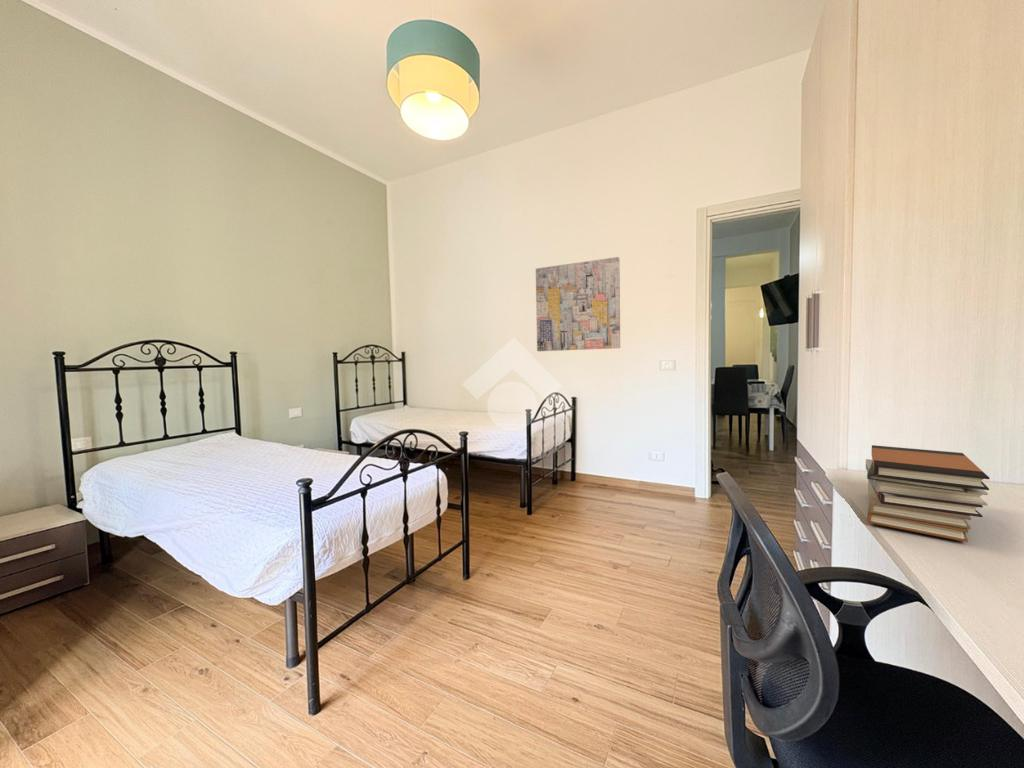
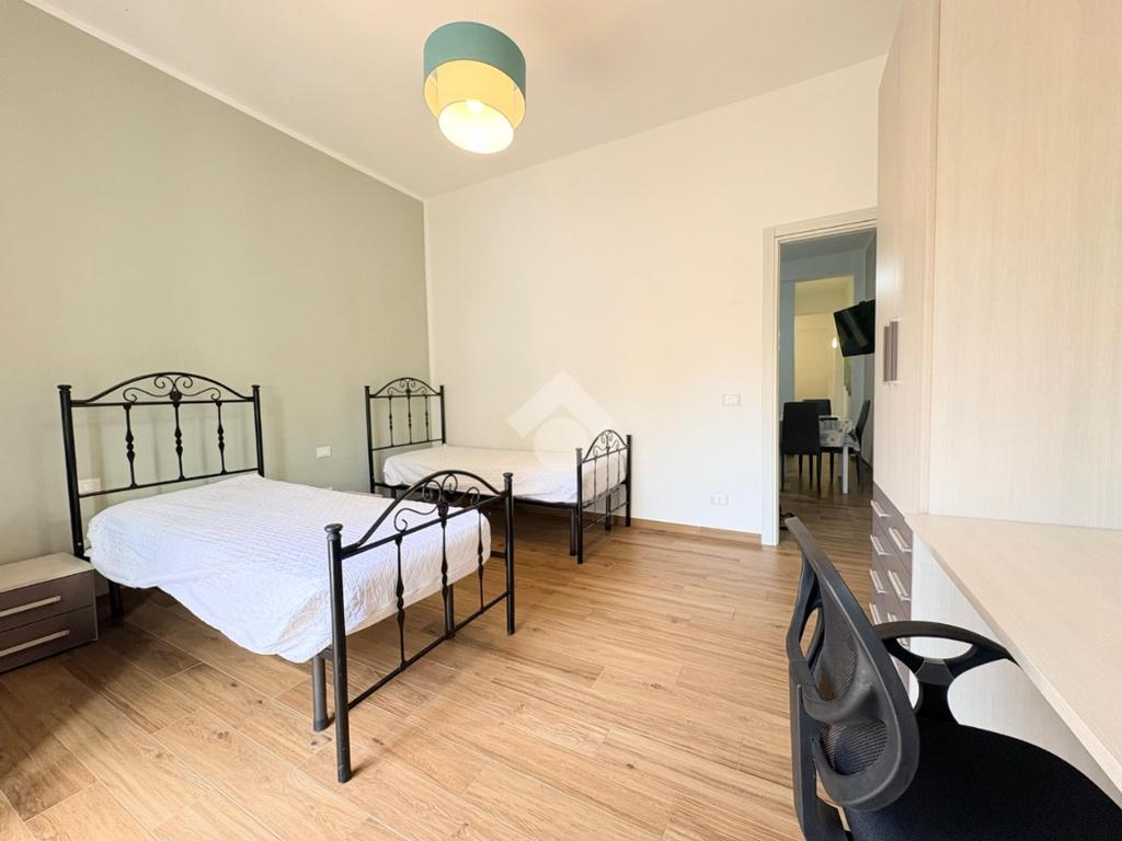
- wall art [535,256,621,352]
- book stack [865,444,990,543]
